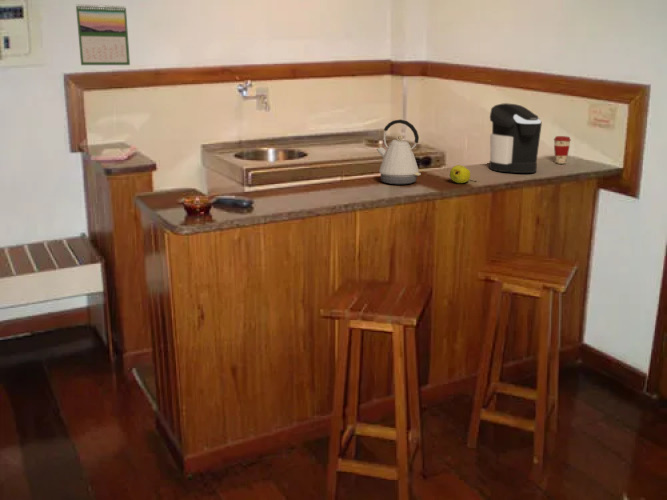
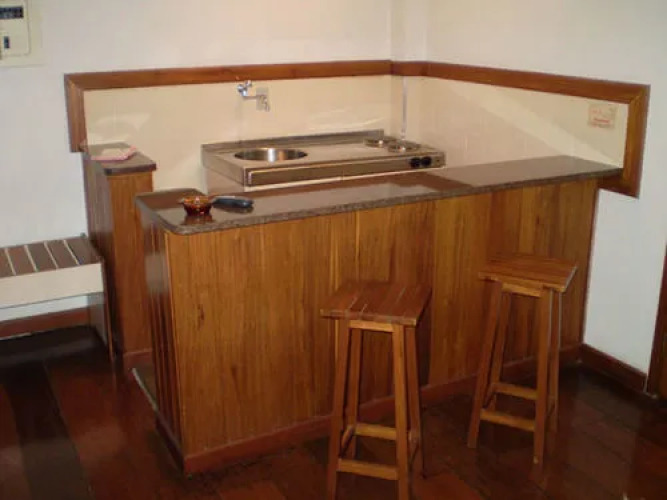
- kettle [375,119,422,185]
- calendar [75,3,131,66]
- coffee cup [553,135,572,165]
- coffee maker [488,102,543,174]
- fruit [449,164,477,184]
